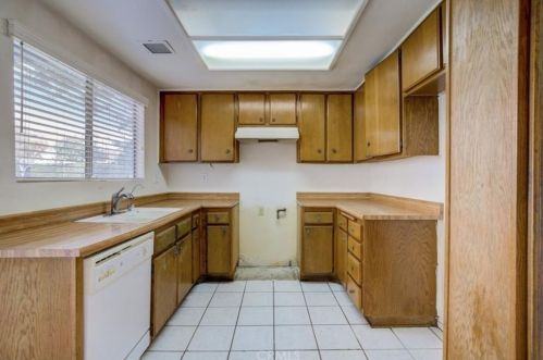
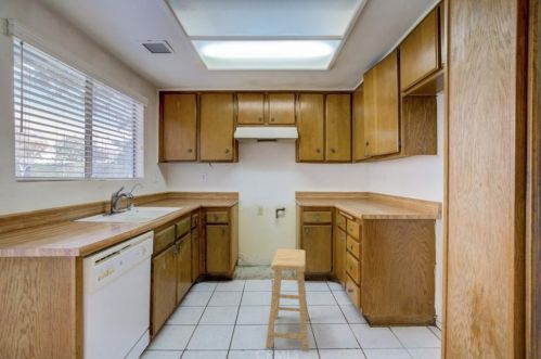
+ stool [265,248,310,352]
